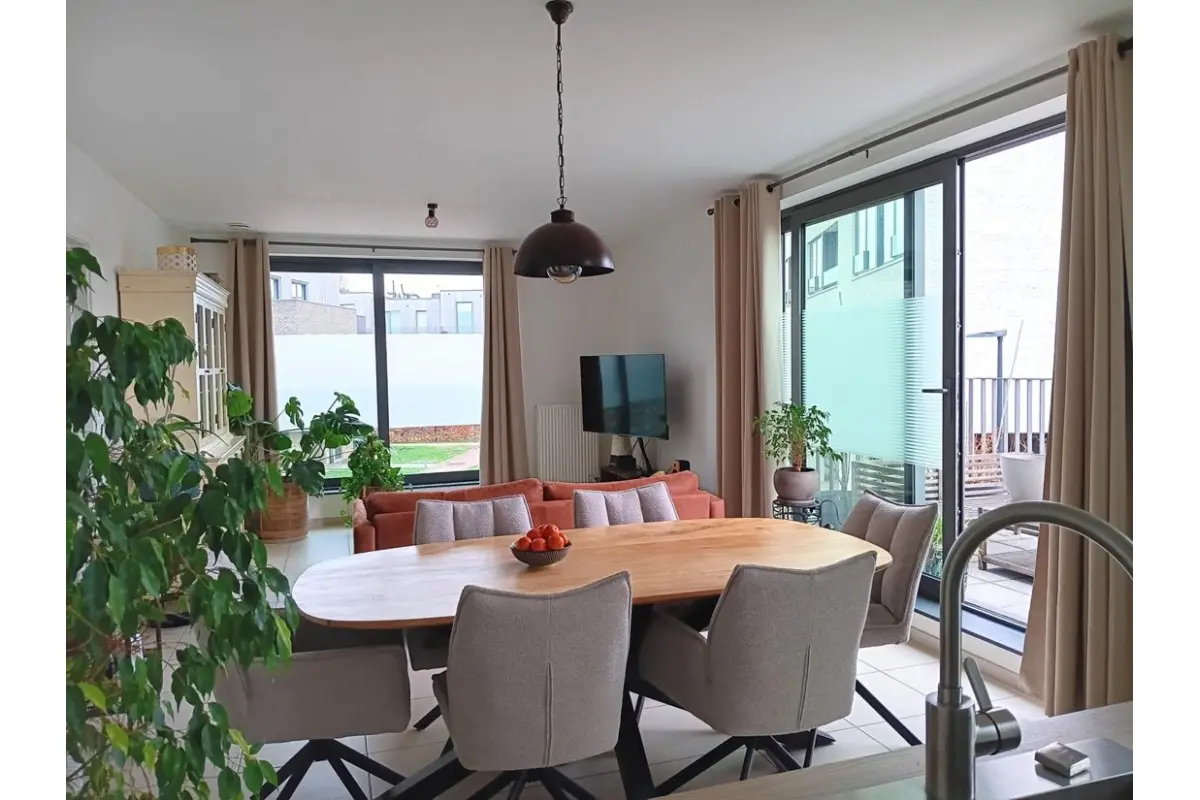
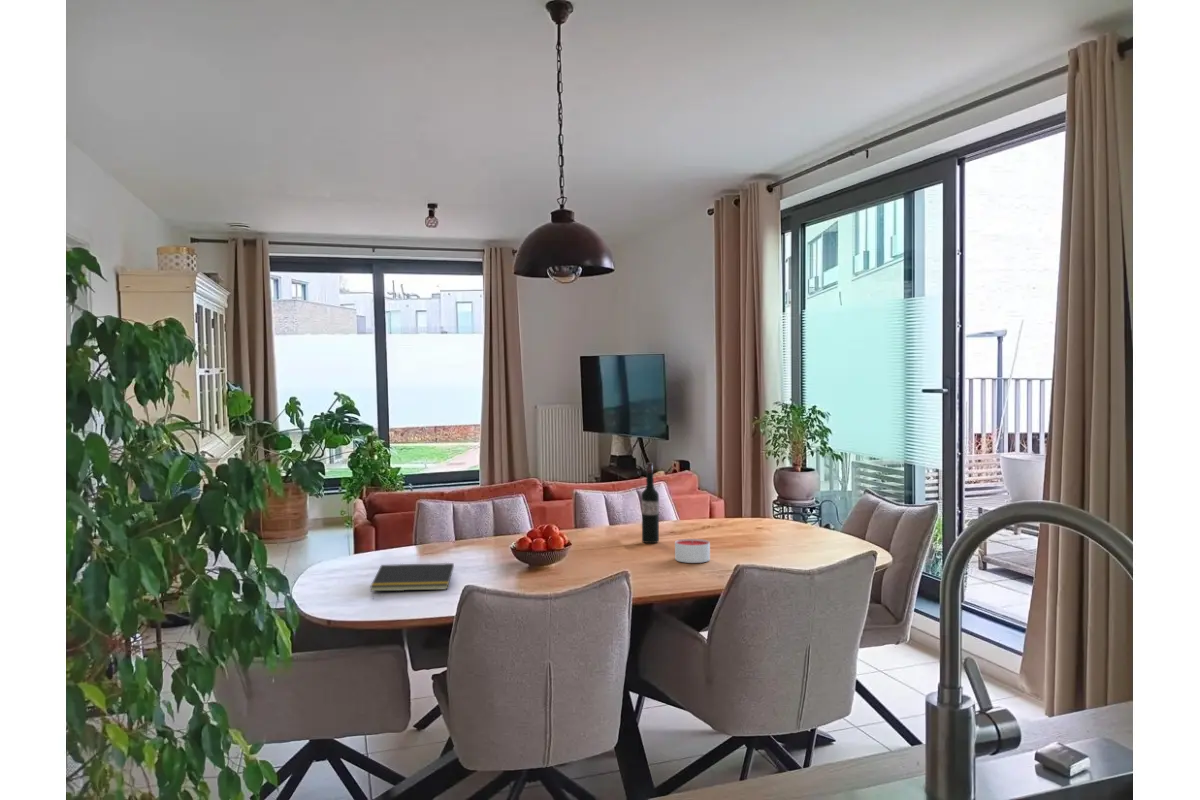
+ candle [674,538,711,564]
+ wine bottle [640,462,660,544]
+ notepad [369,562,455,592]
